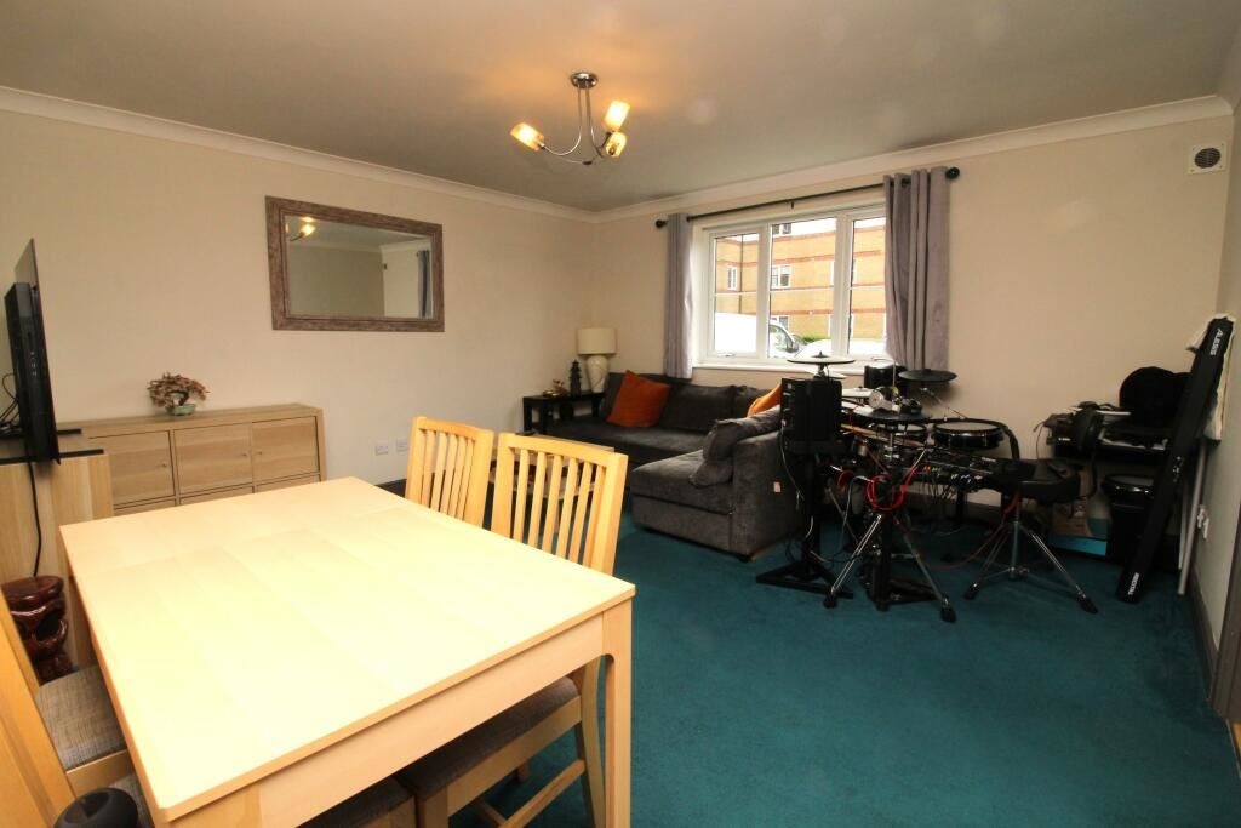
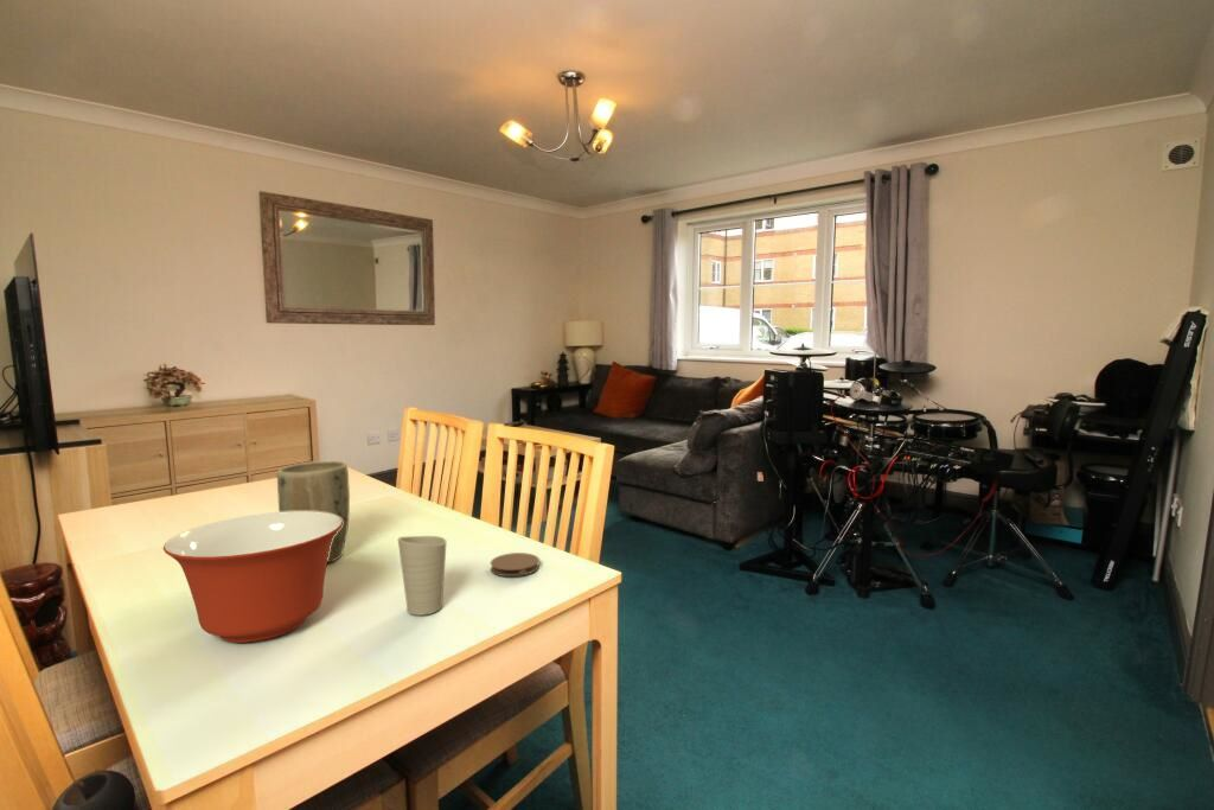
+ coaster [490,551,541,578]
+ mixing bowl [162,511,343,644]
+ cup [397,535,447,617]
+ plant pot [276,460,351,565]
